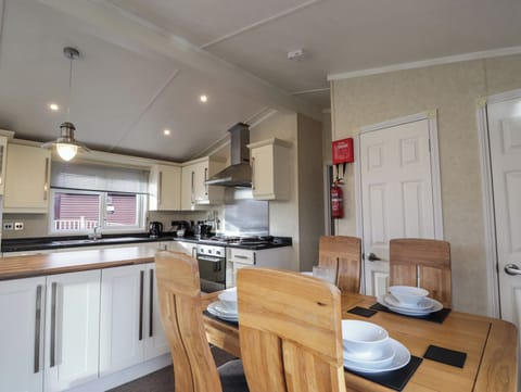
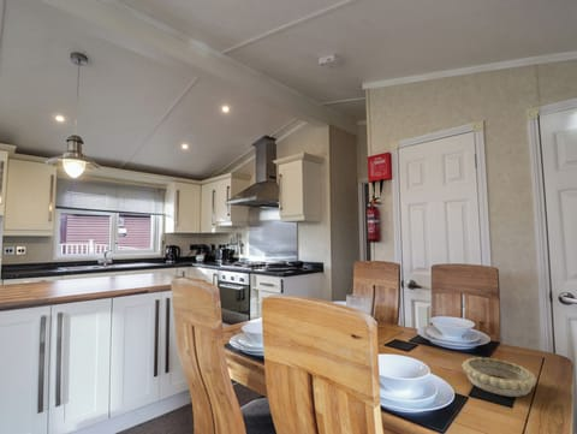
+ decorative bowl [460,356,537,398]
